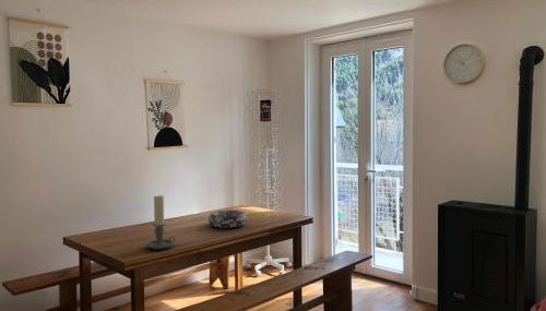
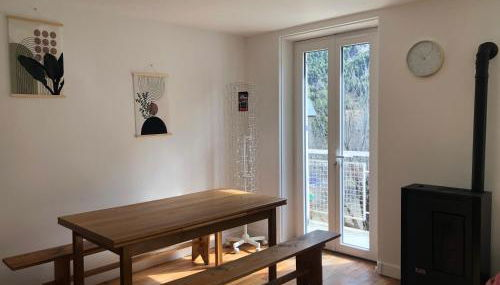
- candle holder [144,194,176,251]
- decorative bowl [207,210,248,229]
